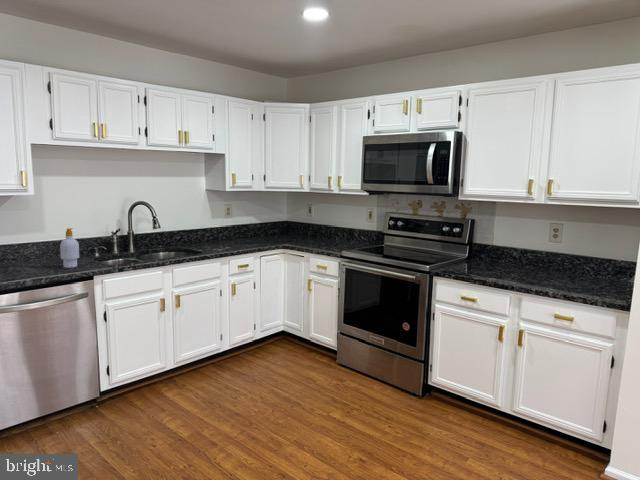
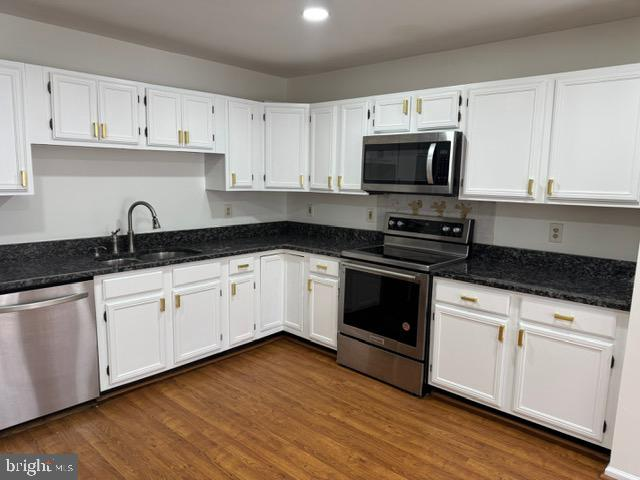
- soap bottle [59,227,80,269]
